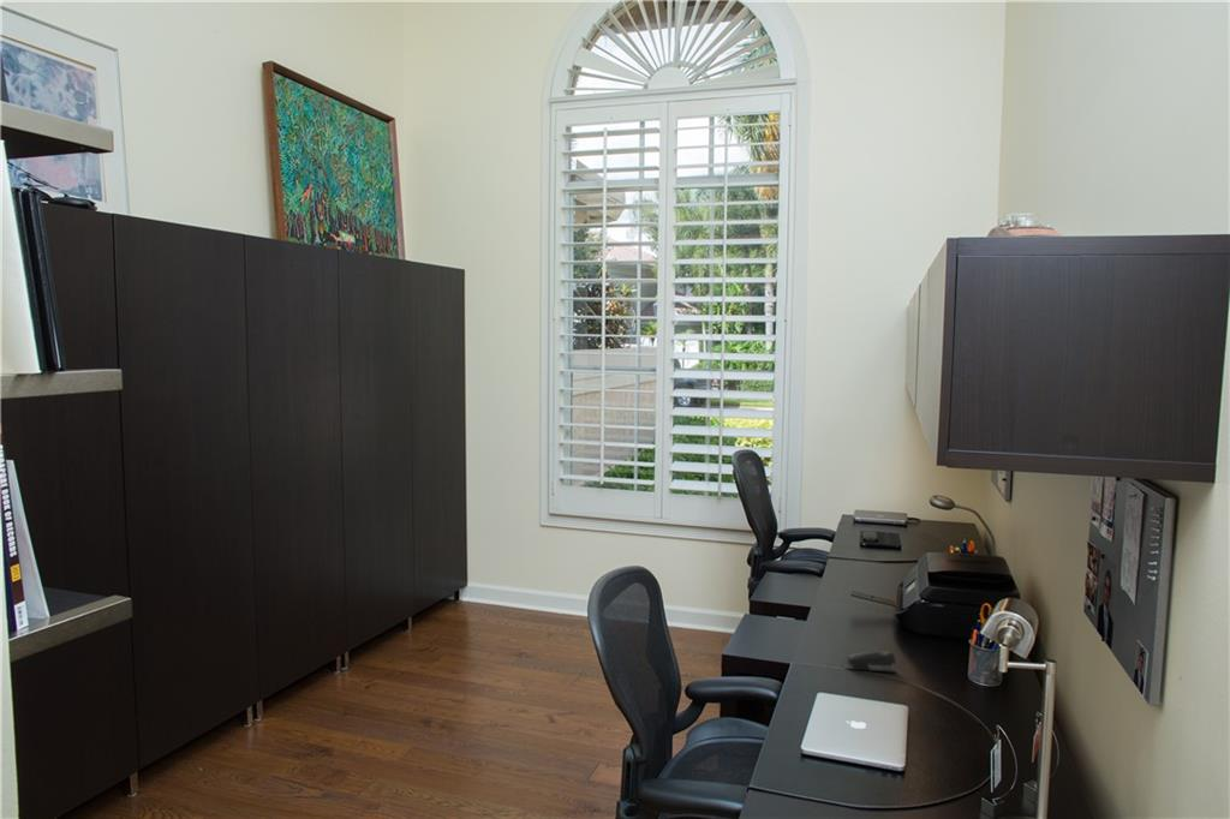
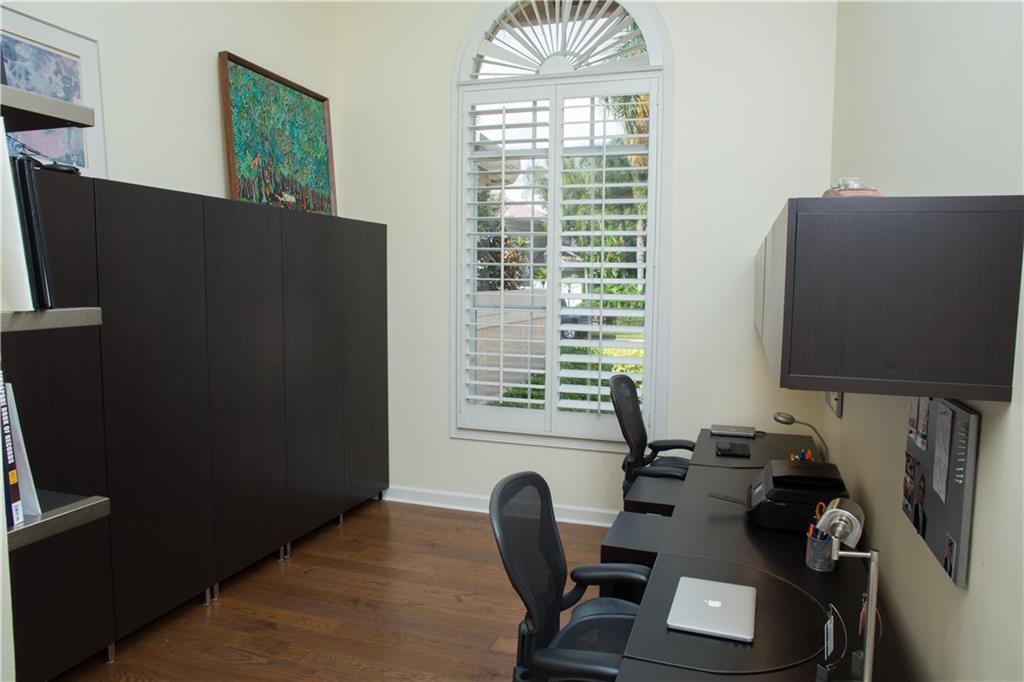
- stapler [843,651,897,674]
